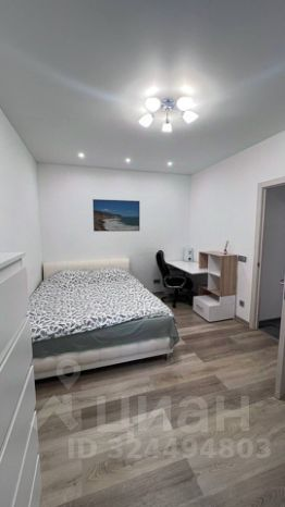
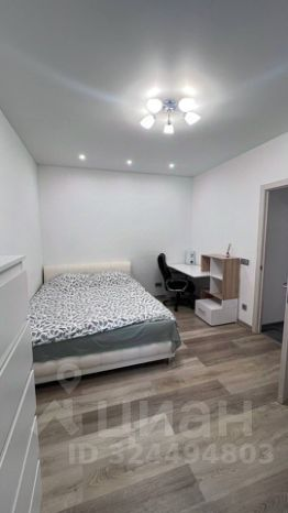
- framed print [91,198,140,233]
